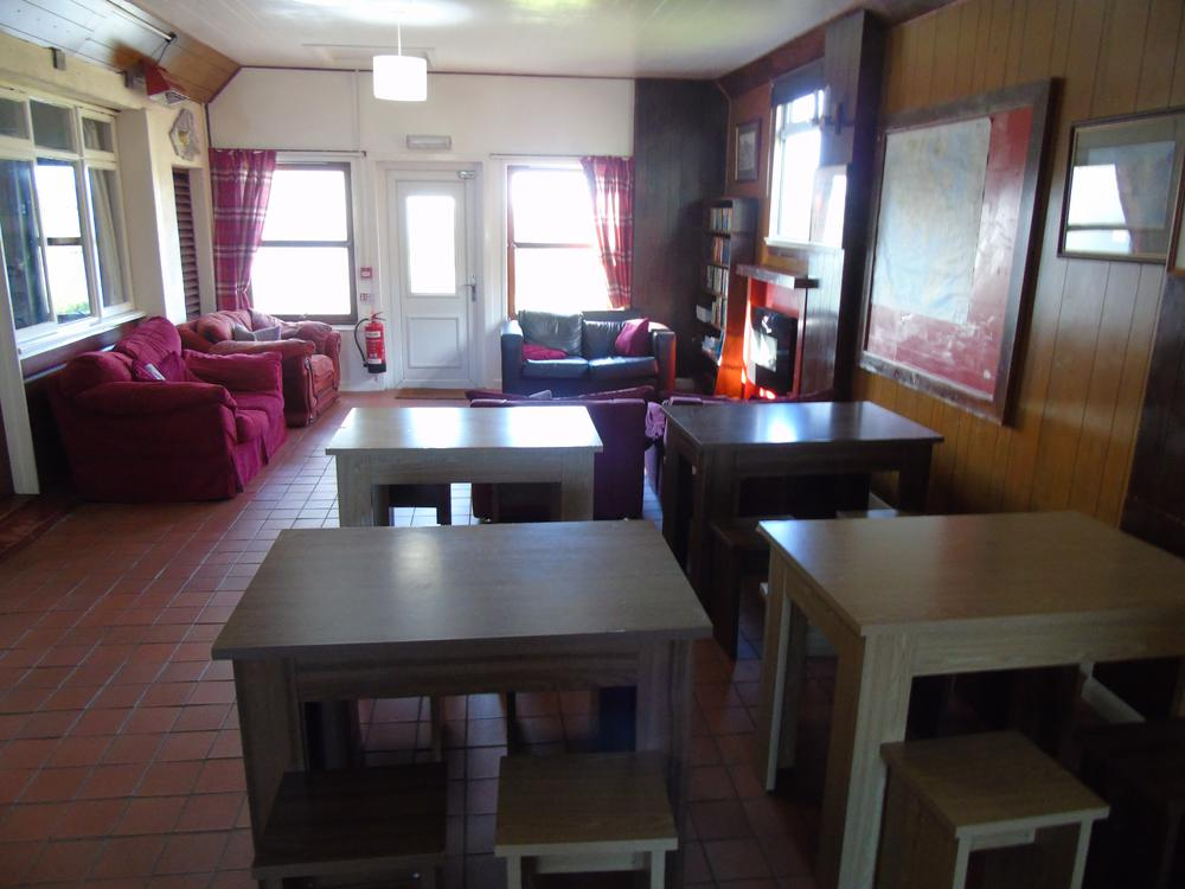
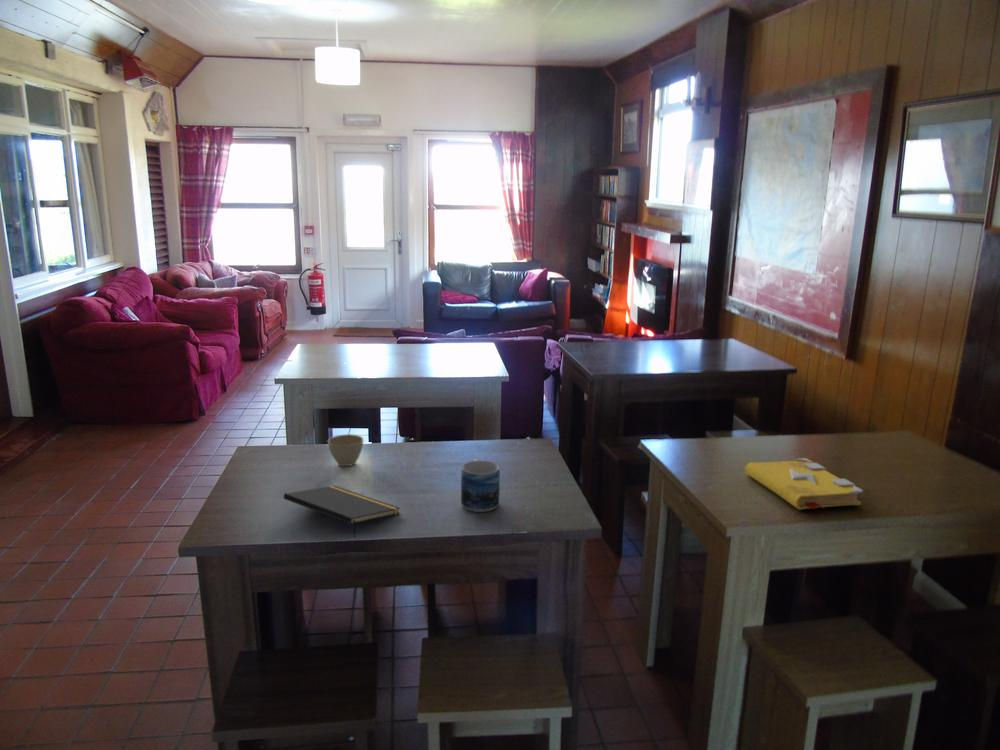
+ notepad [283,485,401,539]
+ spell book [744,457,864,511]
+ mug [460,458,501,513]
+ flower pot [327,433,365,467]
